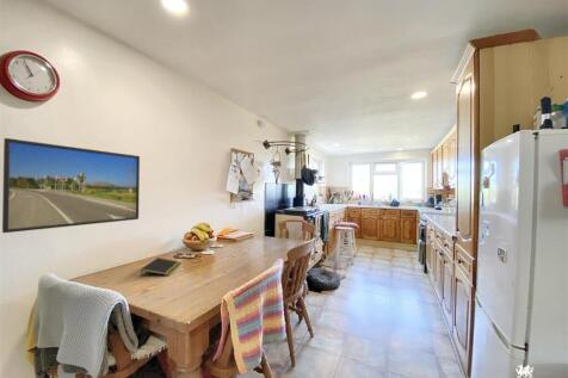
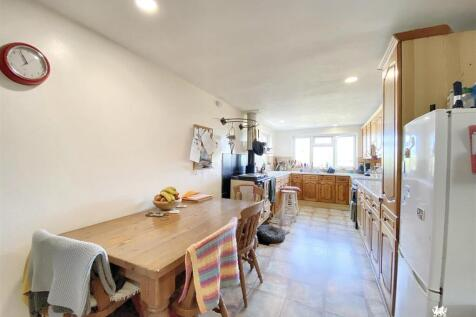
- notepad [140,256,183,278]
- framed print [1,137,141,234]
